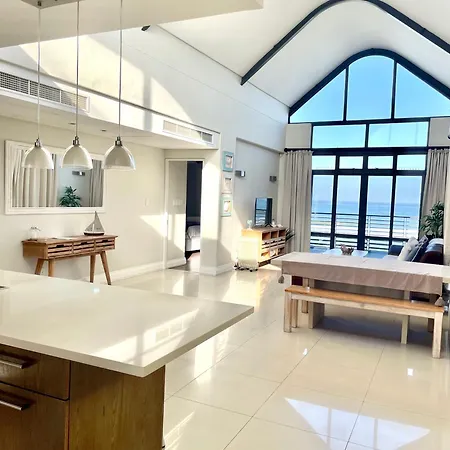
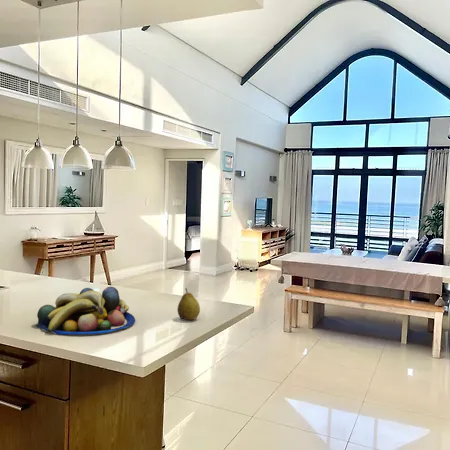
+ fruit [176,287,201,321]
+ fruit bowl [35,286,136,336]
